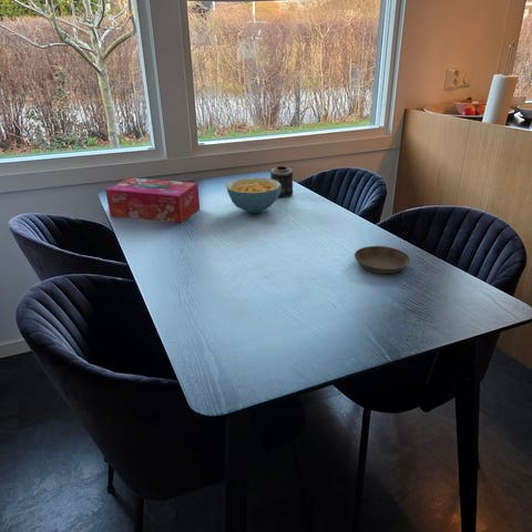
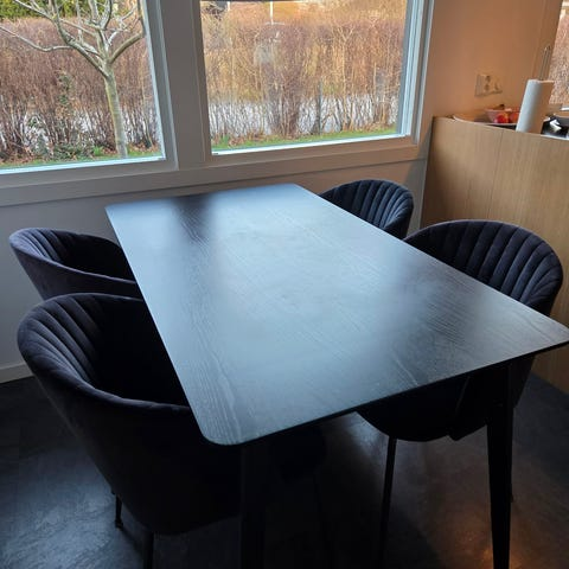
- tissue box [104,176,201,224]
- candle [269,165,294,198]
- saucer [354,245,411,275]
- cereal bowl [225,176,280,214]
